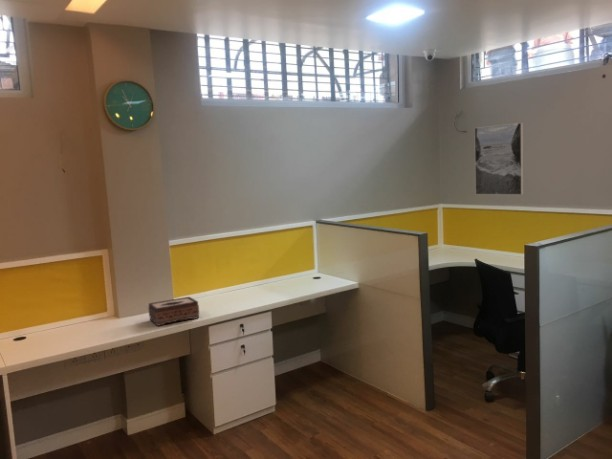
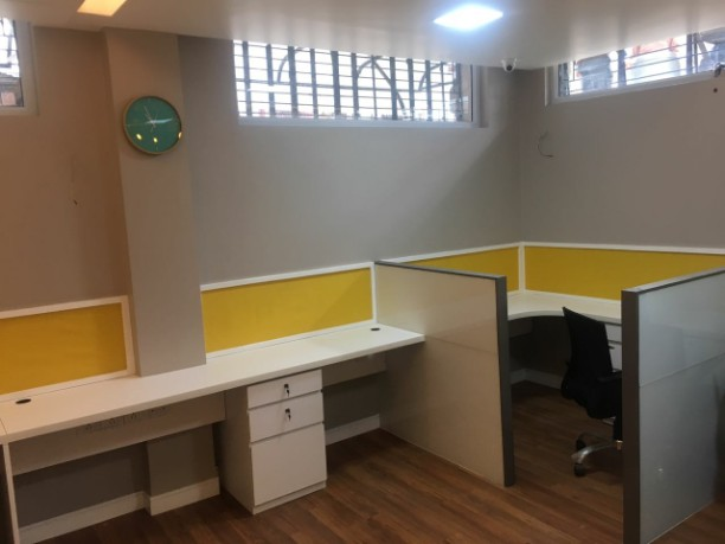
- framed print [473,122,525,196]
- tissue box [147,296,200,327]
